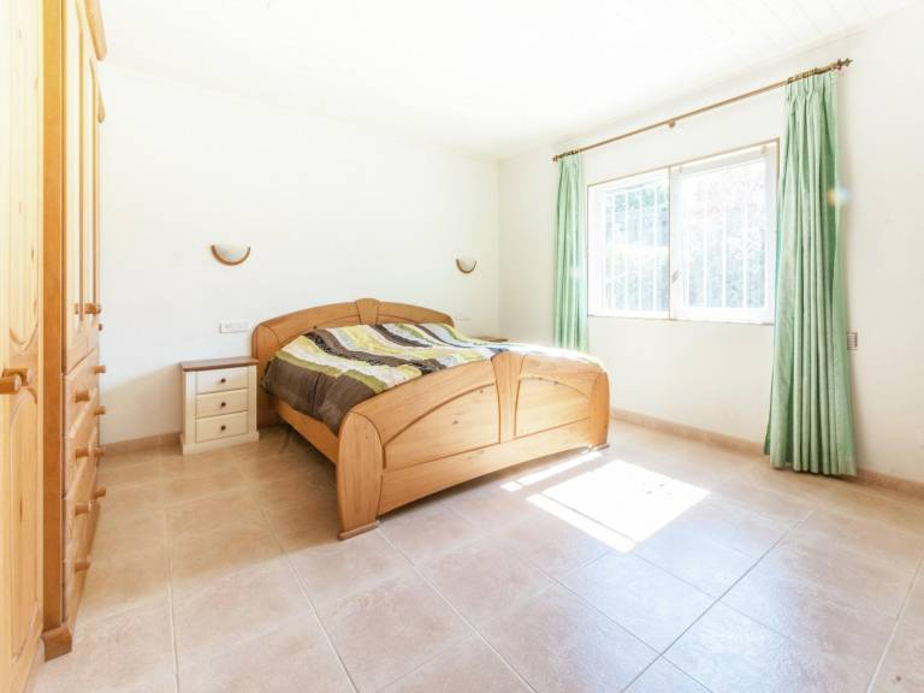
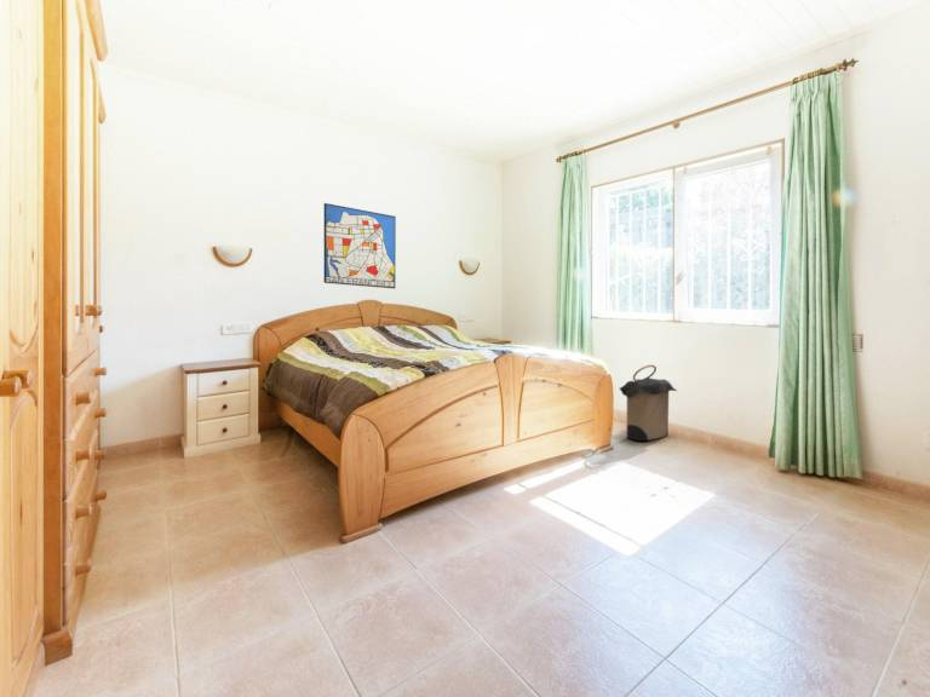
+ wall art [323,202,397,289]
+ laundry hamper [619,364,678,442]
